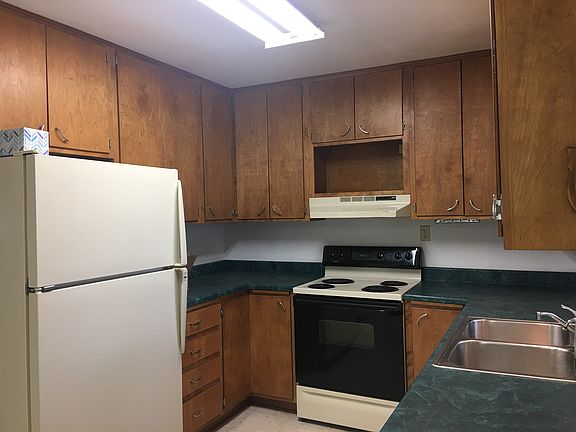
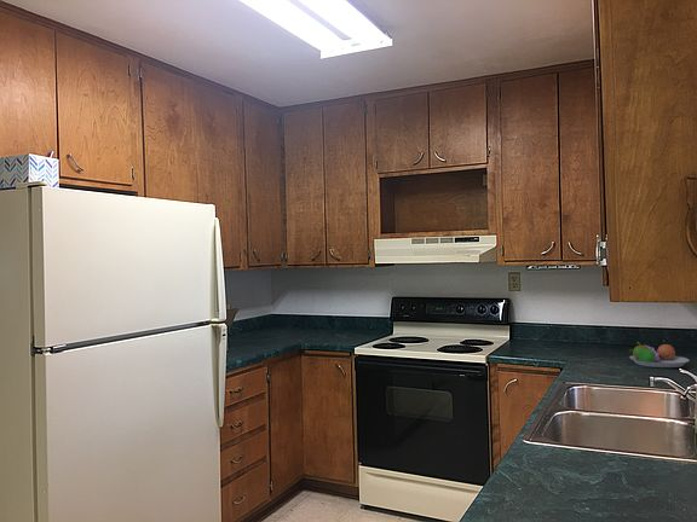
+ fruit bowl [628,341,690,369]
